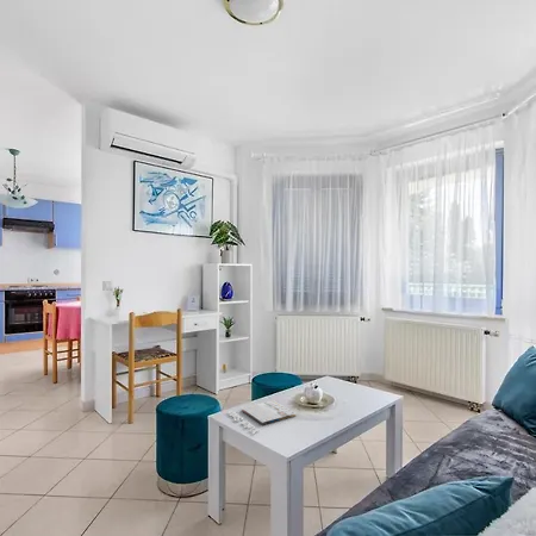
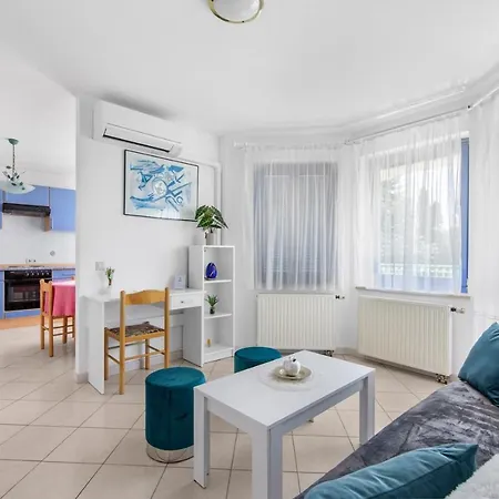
- magazine [228,399,297,436]
